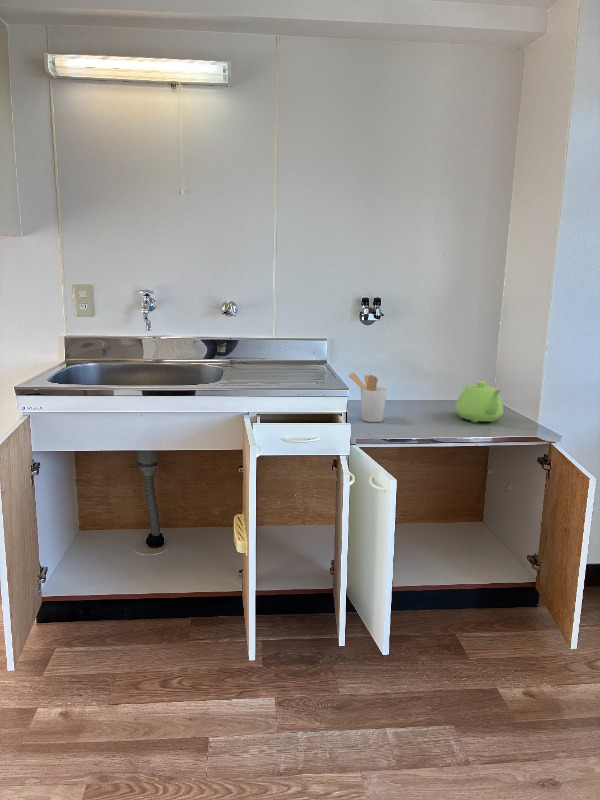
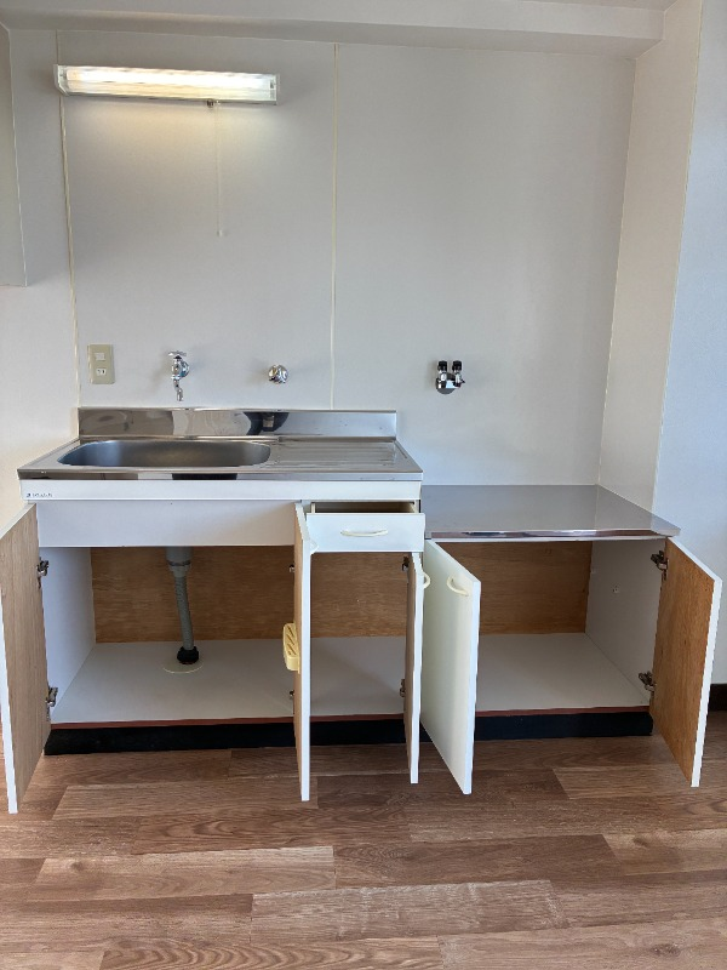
- utensil holder [347,372,388,423]
- teapot [454,380,504,424]
